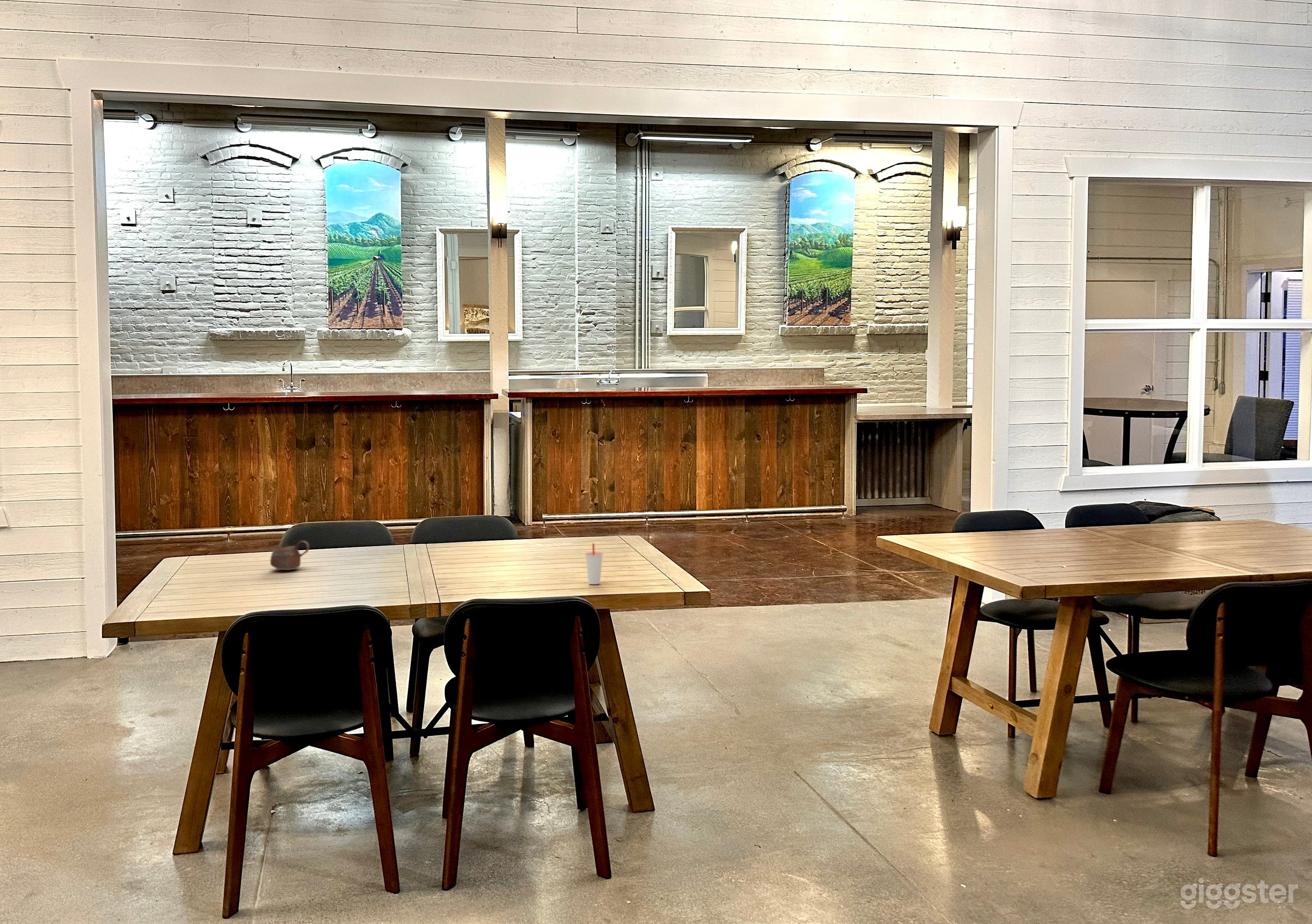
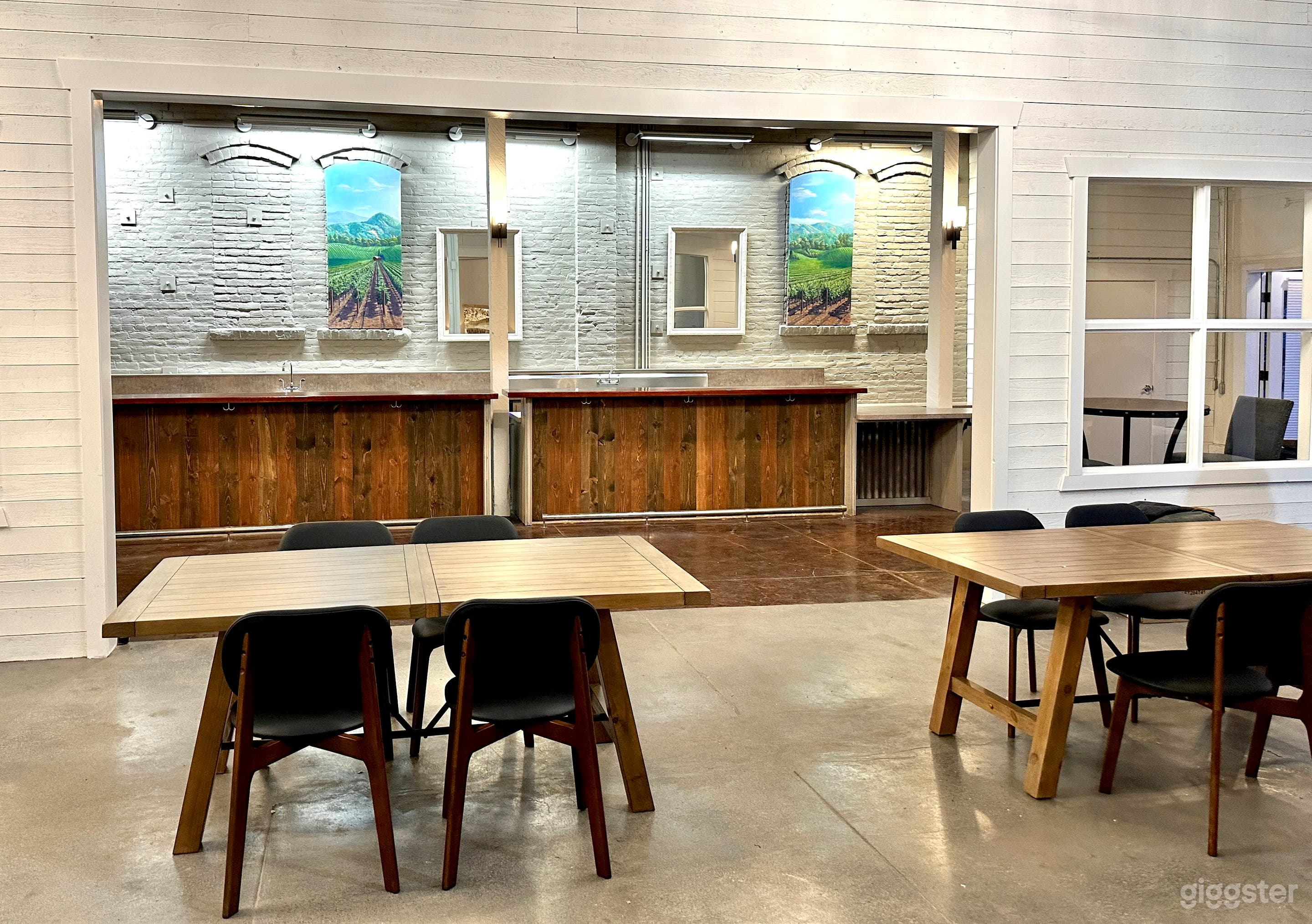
- cup [270,540,310,571]
- cup [584,543,604,585]
